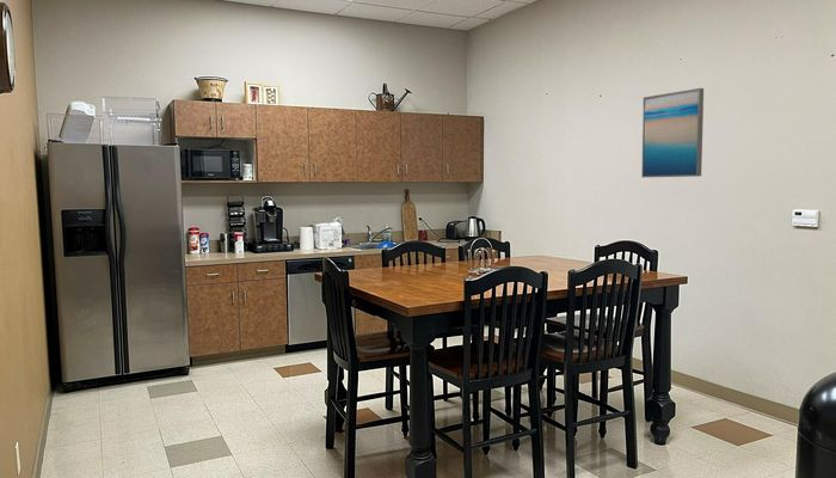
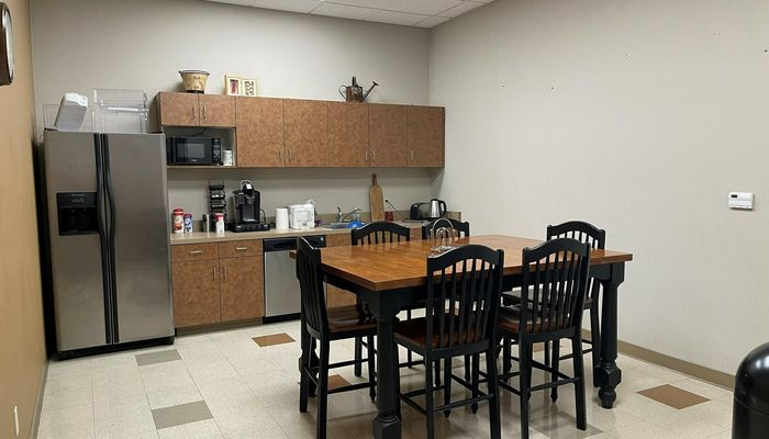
- wall art [640,87,705,178]
